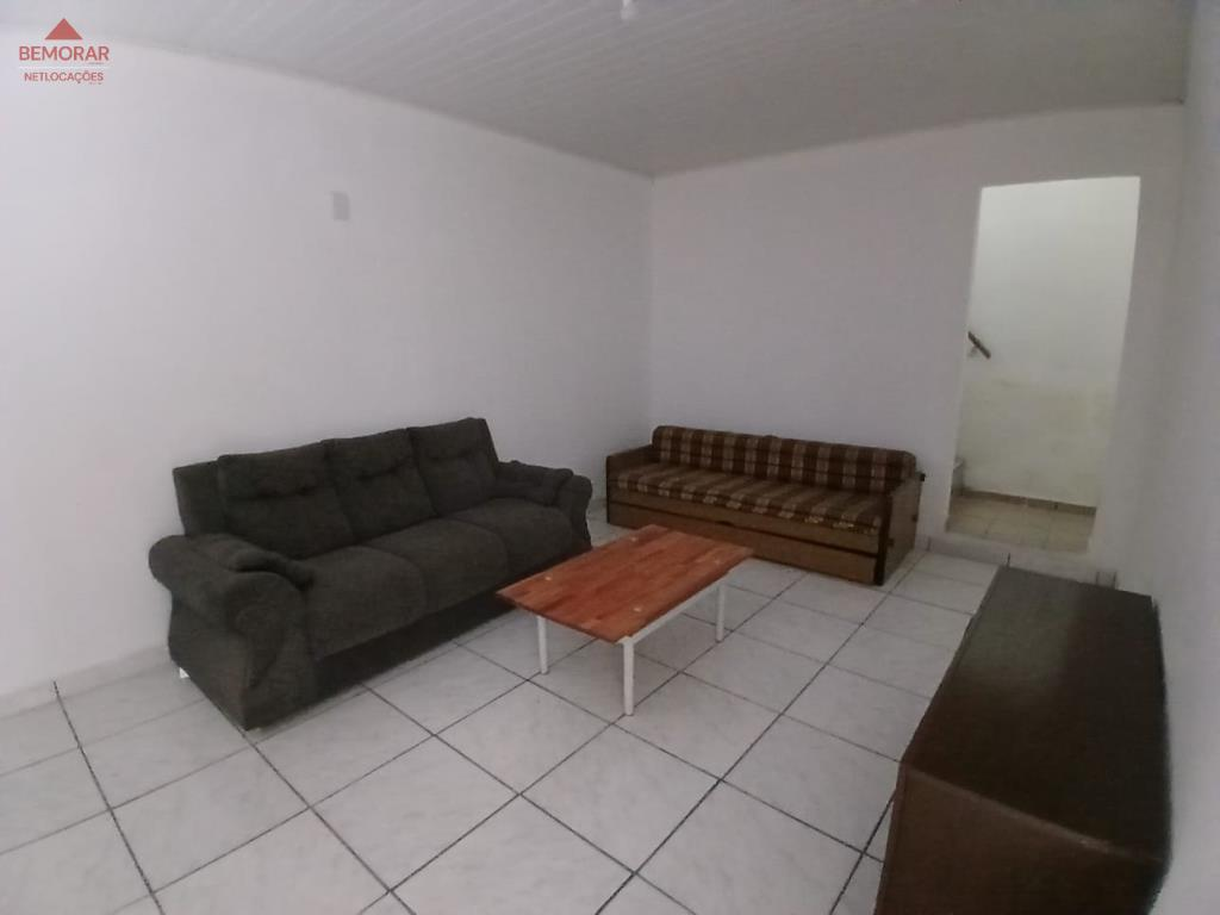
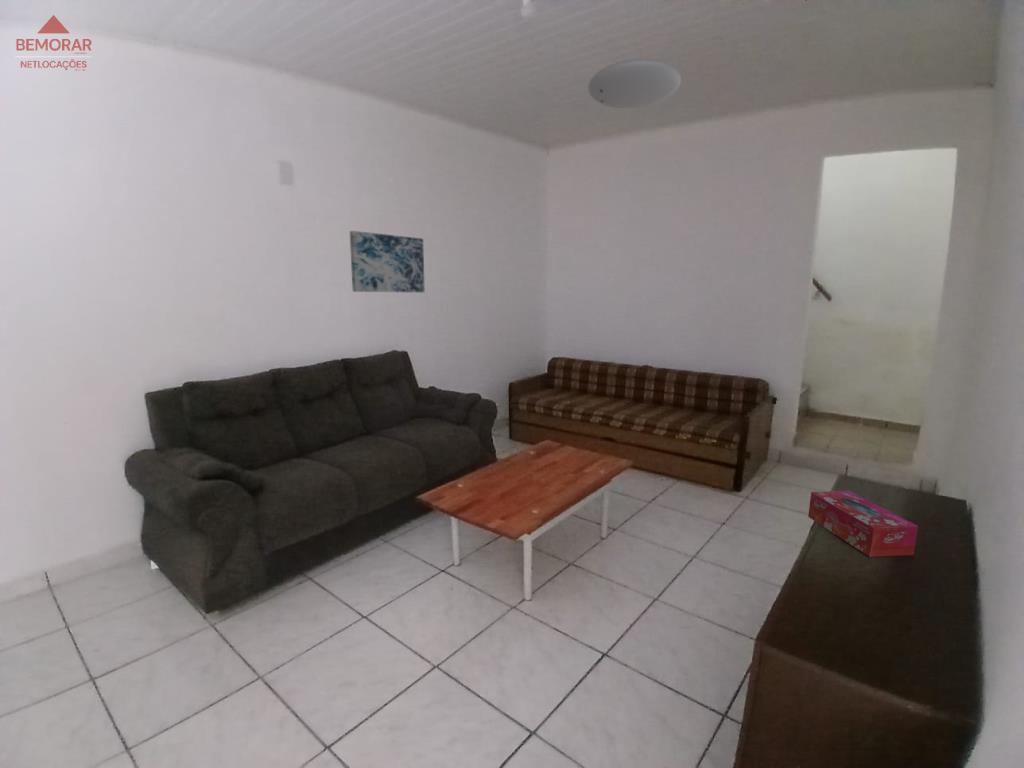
+ wall art [349,230,425,293]
+ ceiling light [587,58,682,109]
+ tissue box [807,490,919,558]
